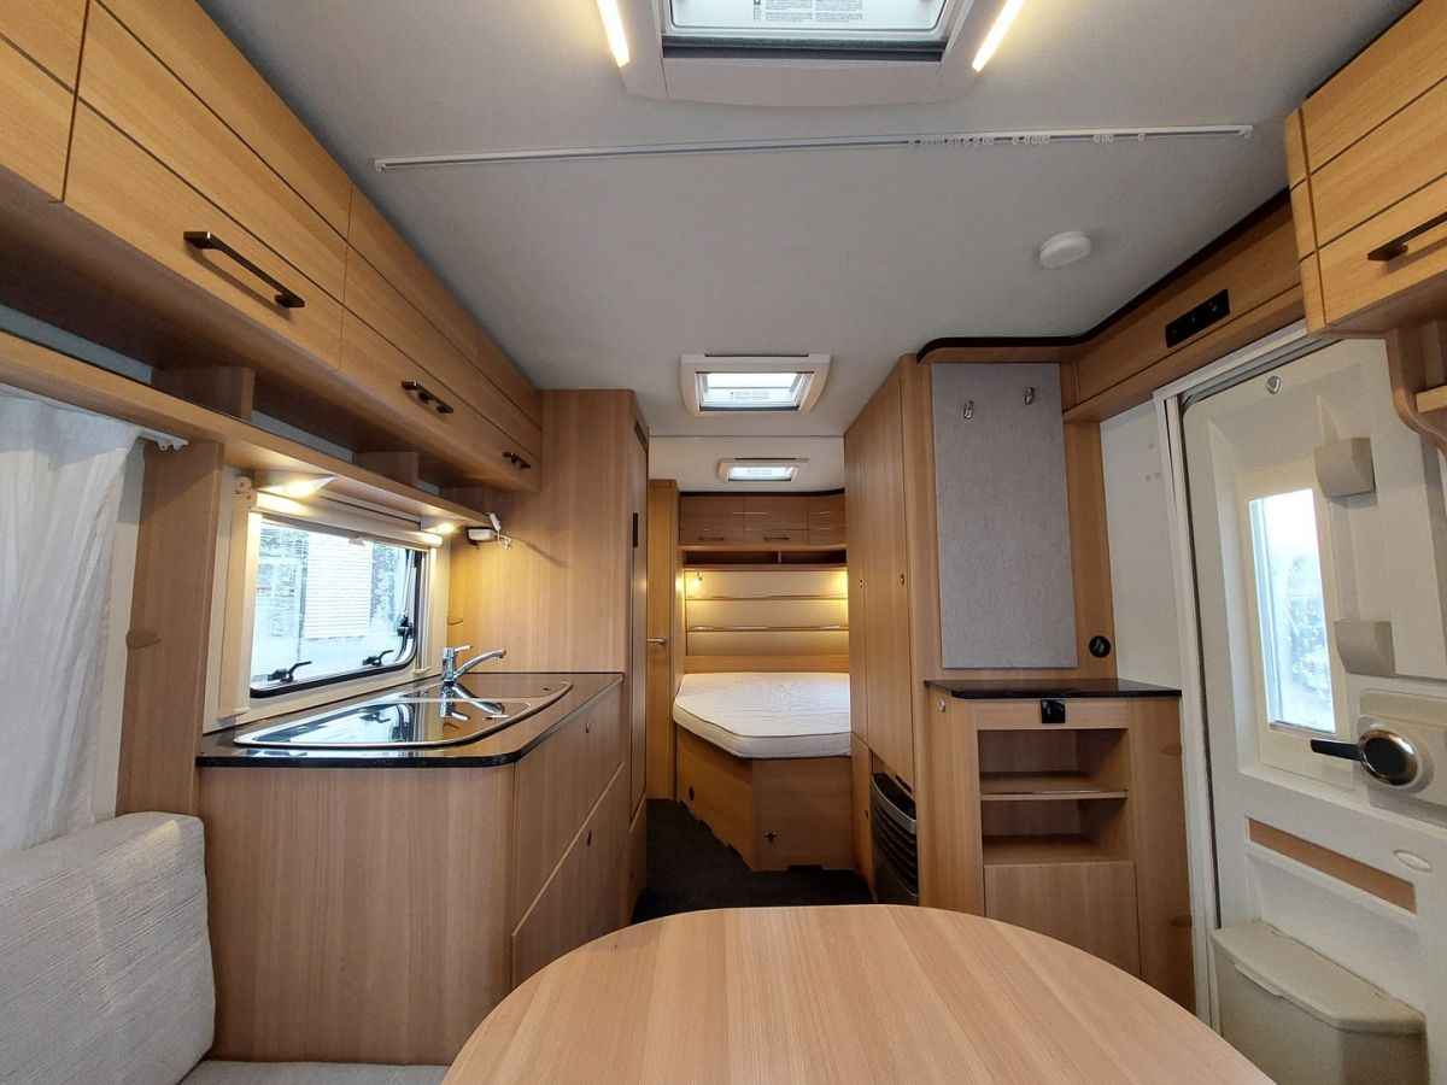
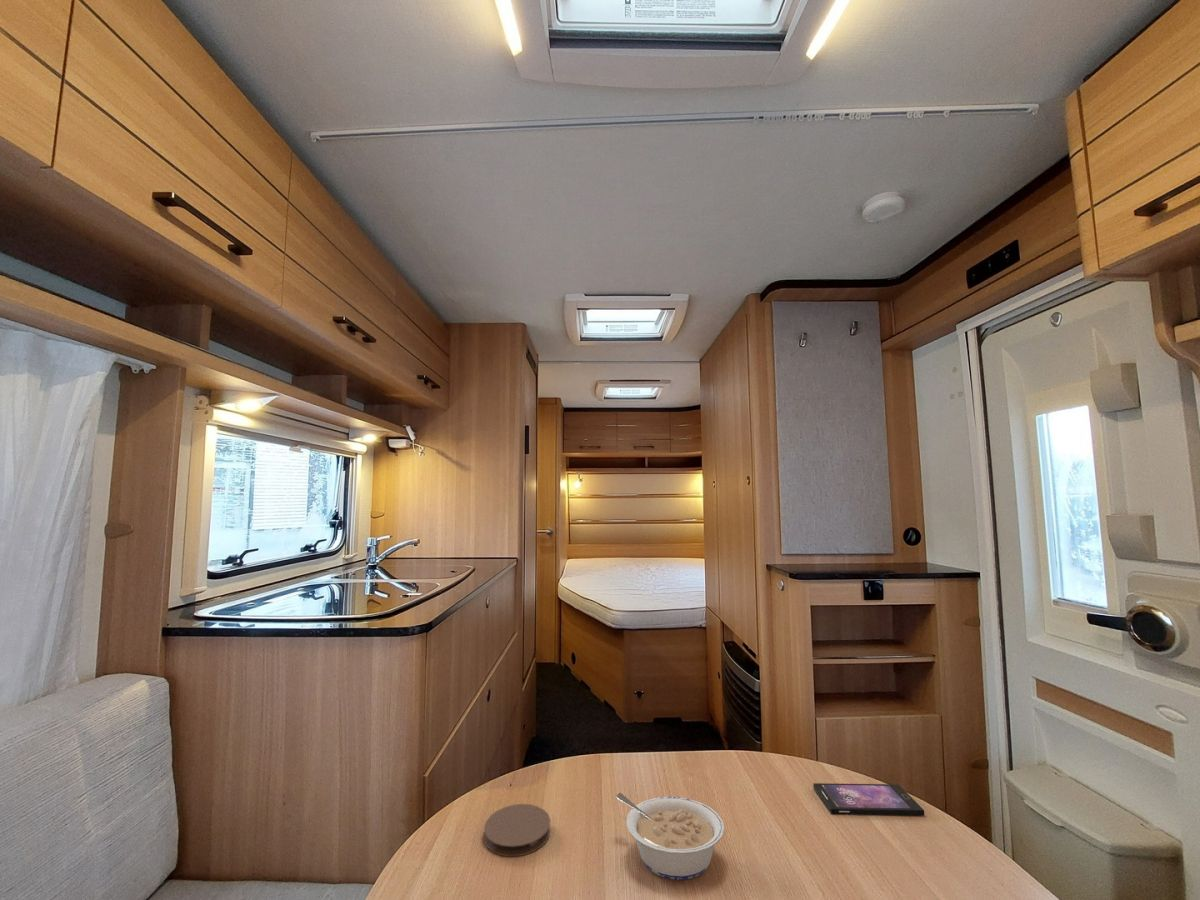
+ smartphone [812,782,925,816]
+ legume [615,792,725,881]
+ coaster [483,803,551,858]
